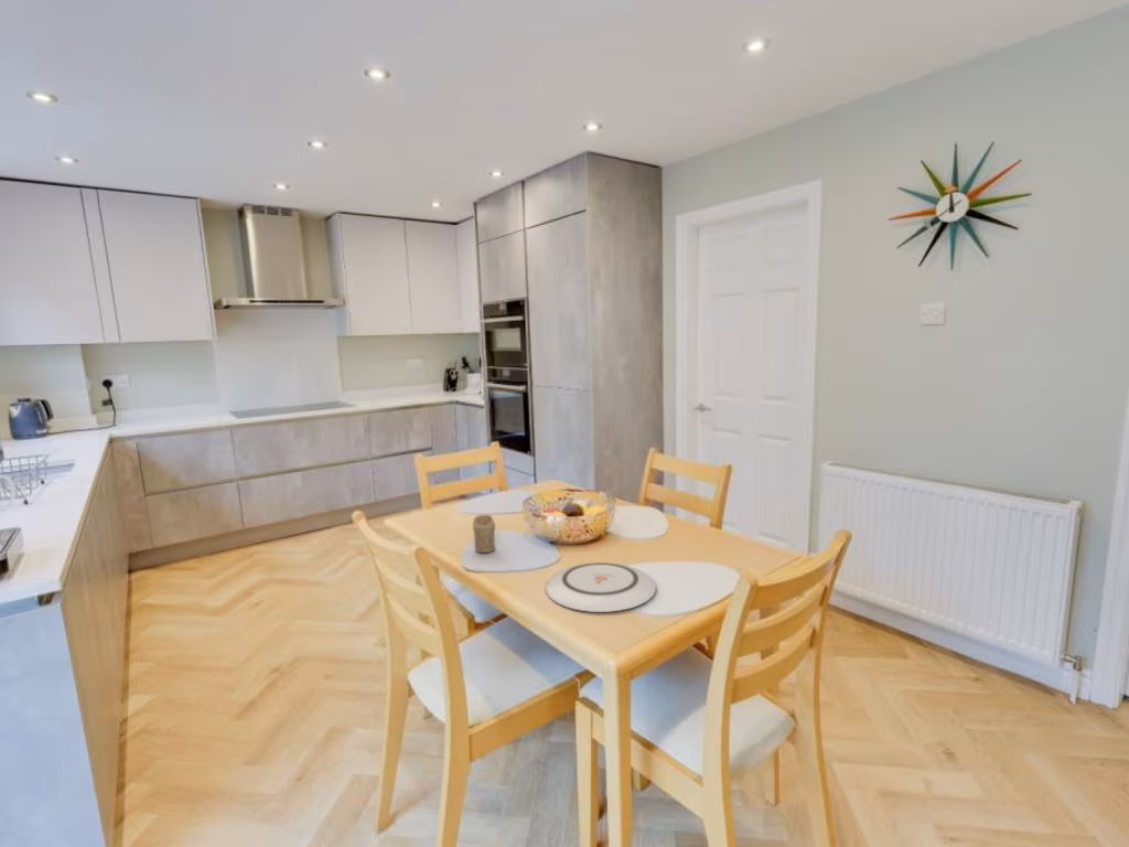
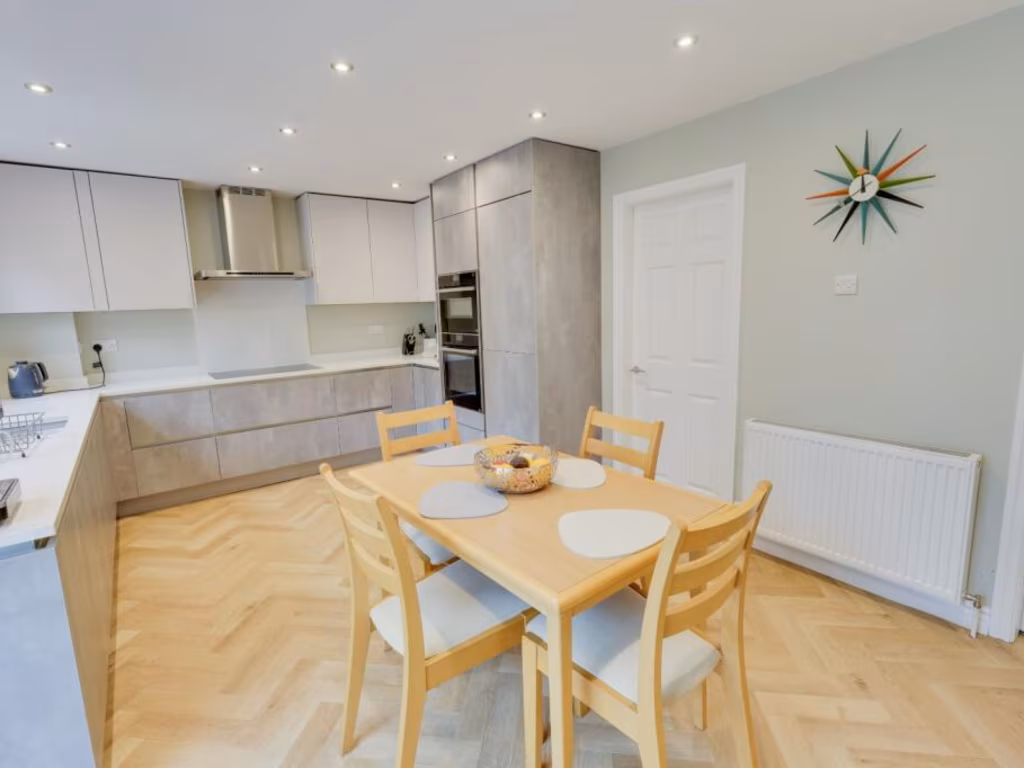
- candle [472,514,496,554]
- plate [545,561,657,613]
